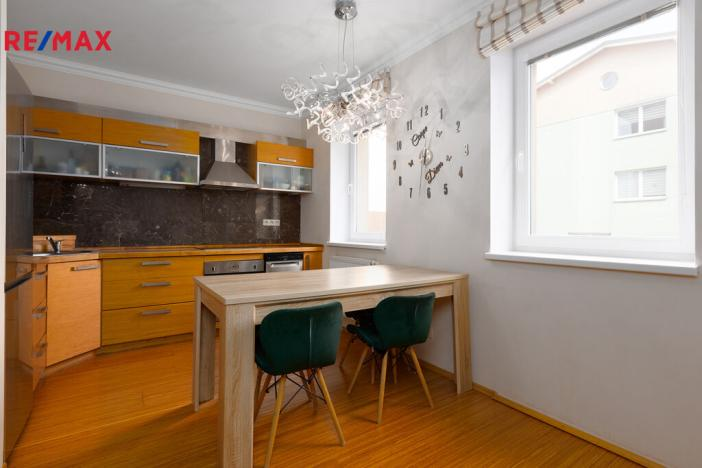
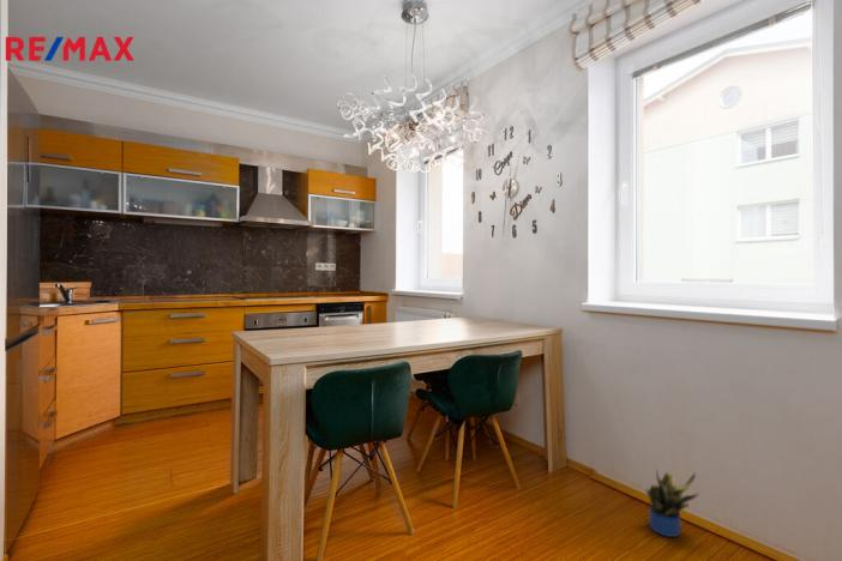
+ potted plant [645,468,700,538]
